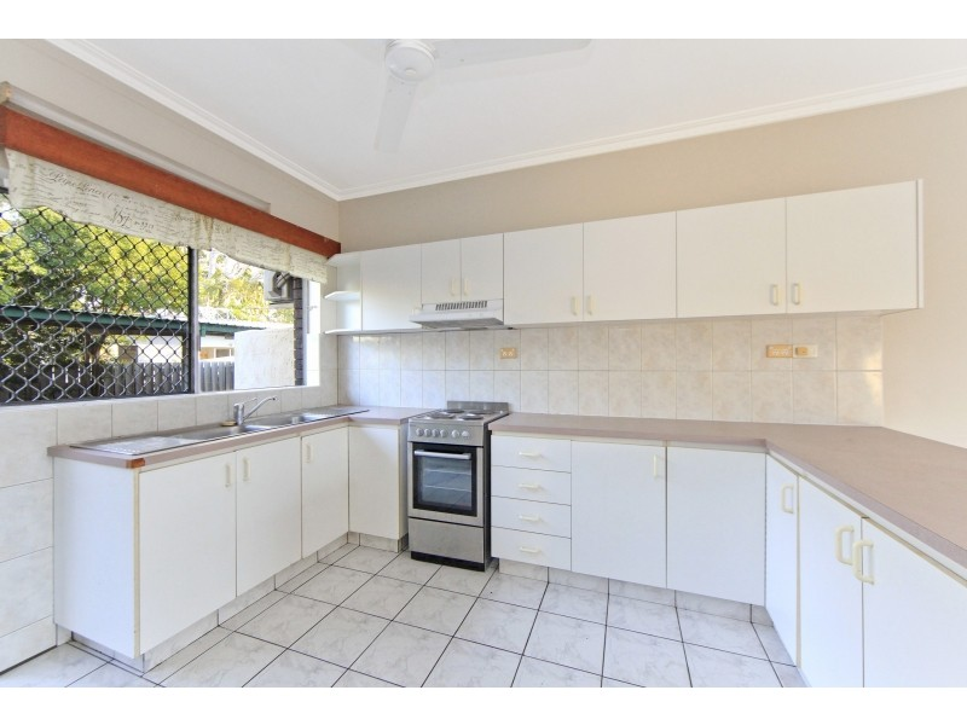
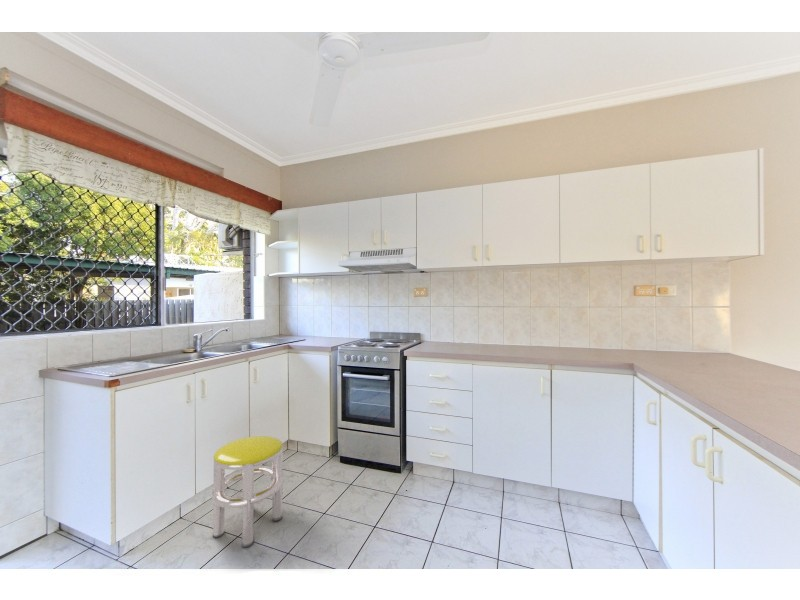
+ stool [211,435,285,549]
